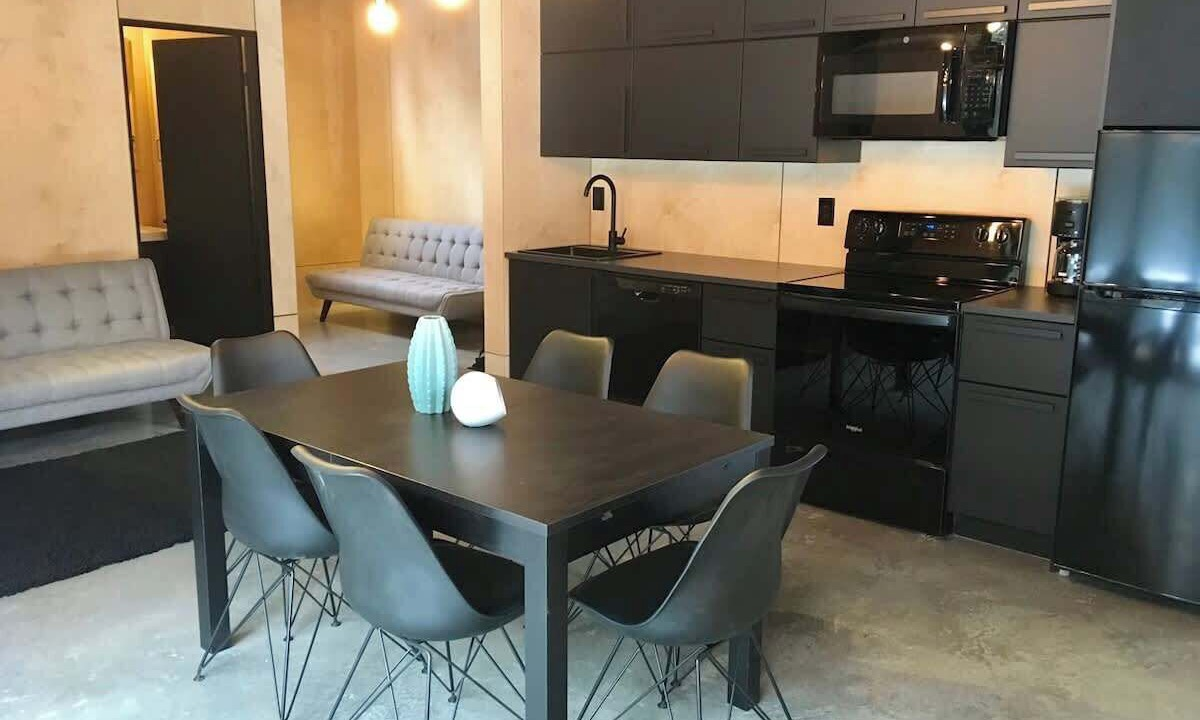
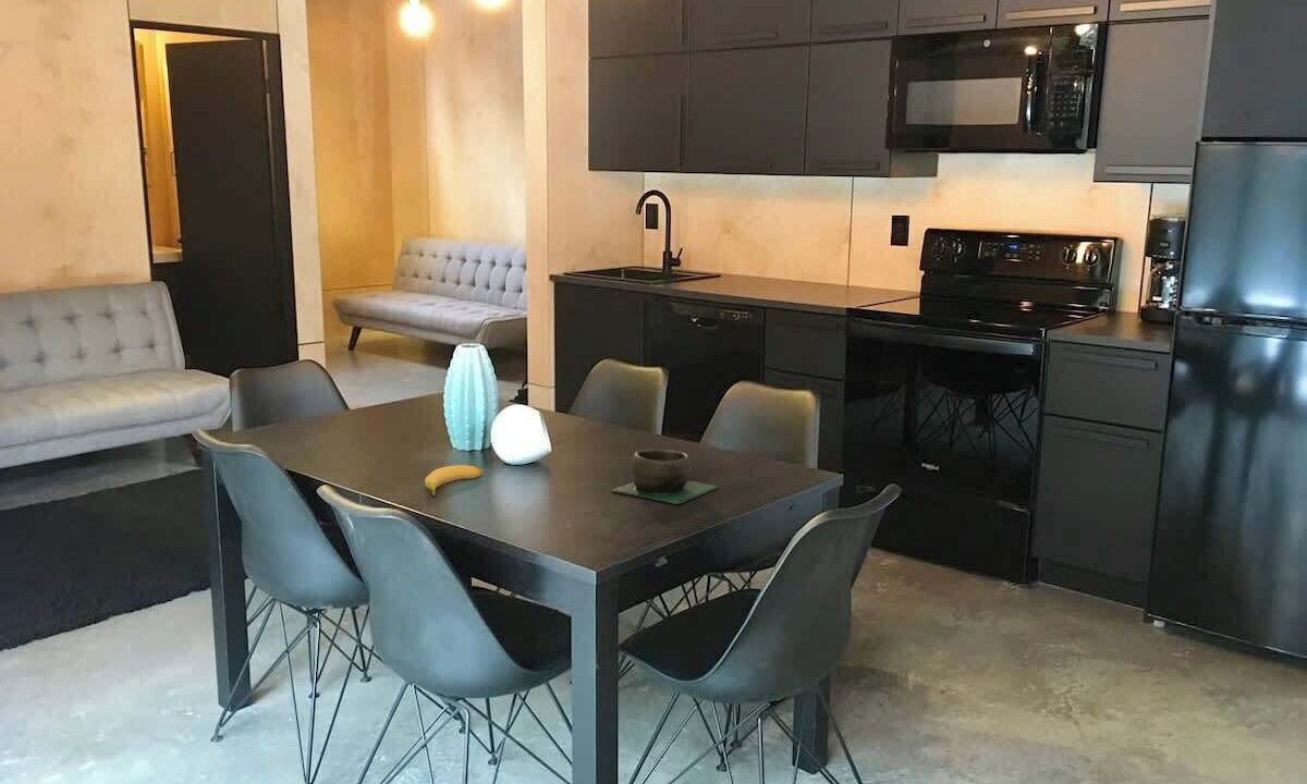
+ banana [424,464,484,497]
+ bowl [611,448,720,505]
